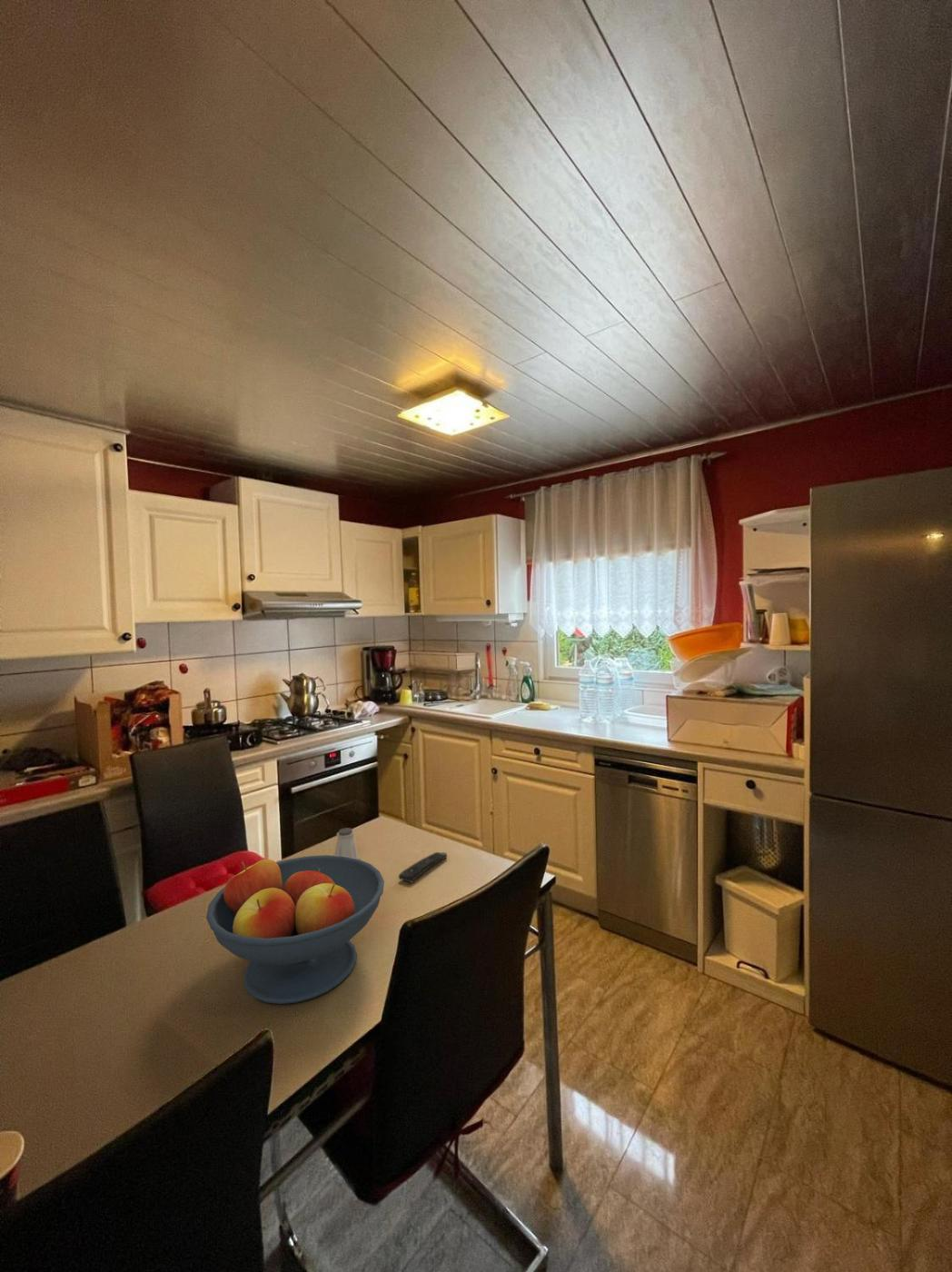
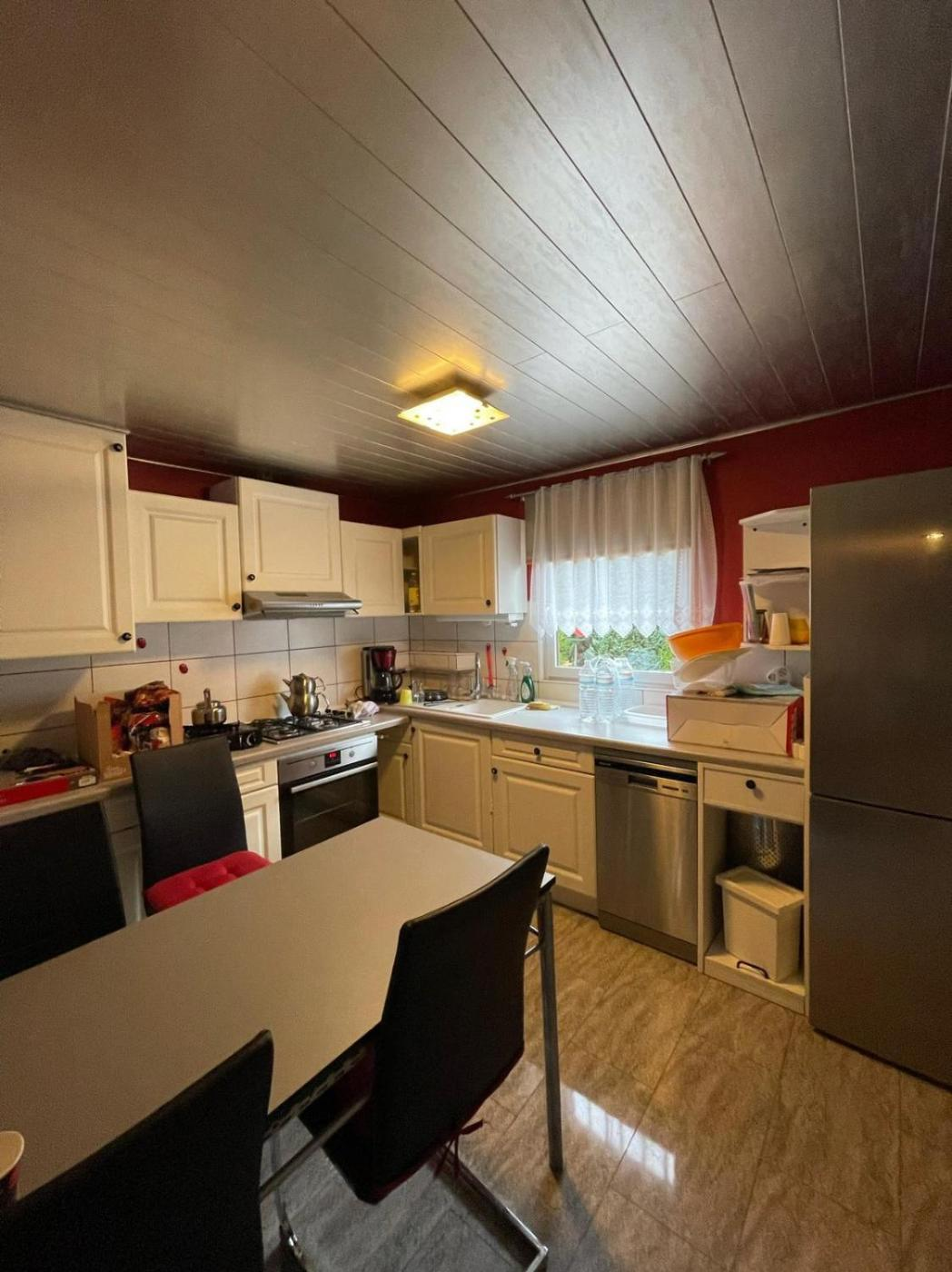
- fruit bowl [205,854,385,1005]
- saltshaker [333,827,360,860]
- remote control [398,851,448,884]
